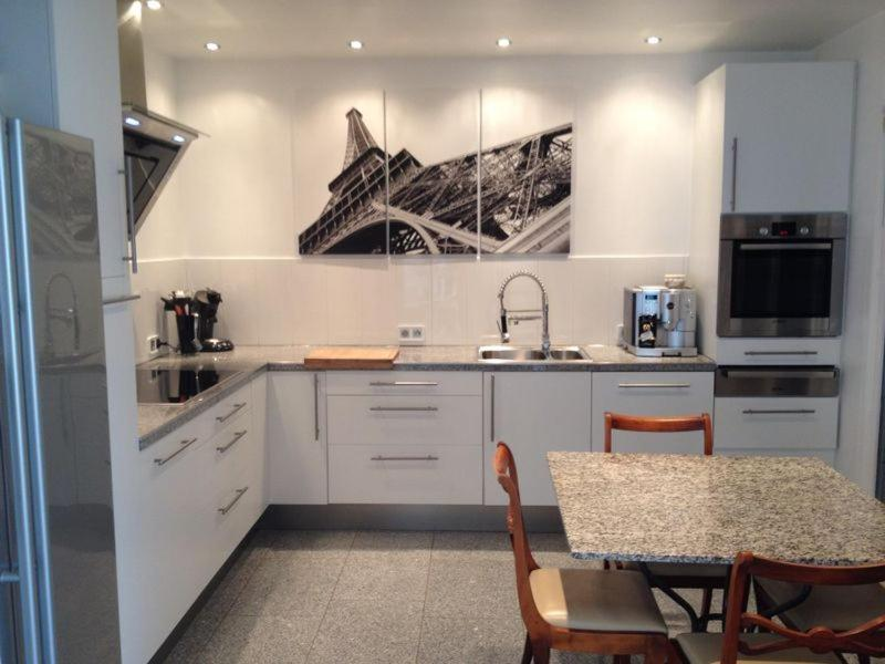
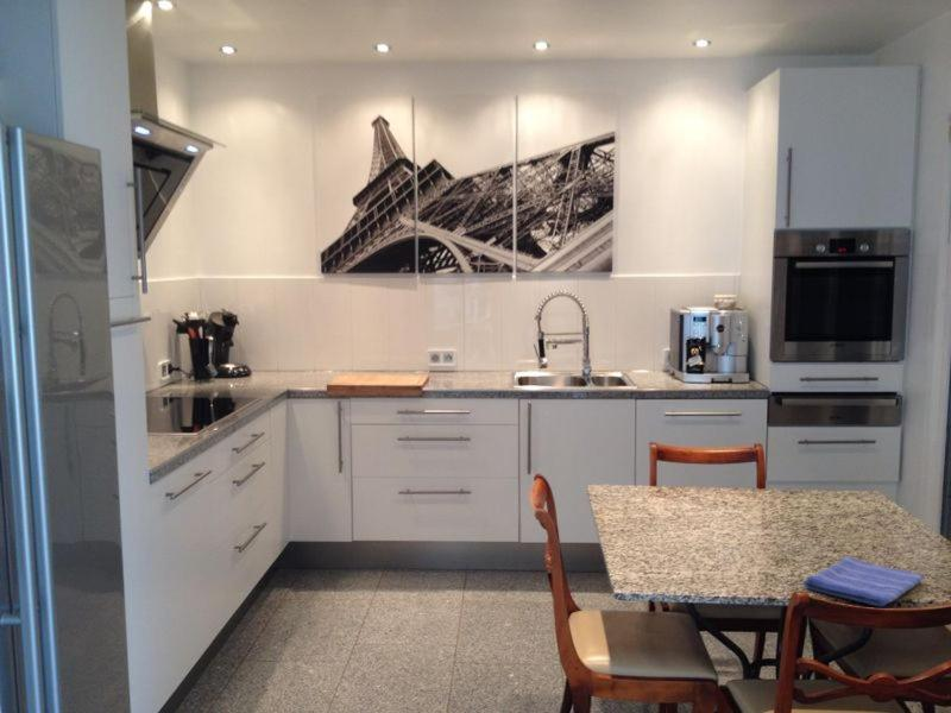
+ dish towel [802,555,926,607]
